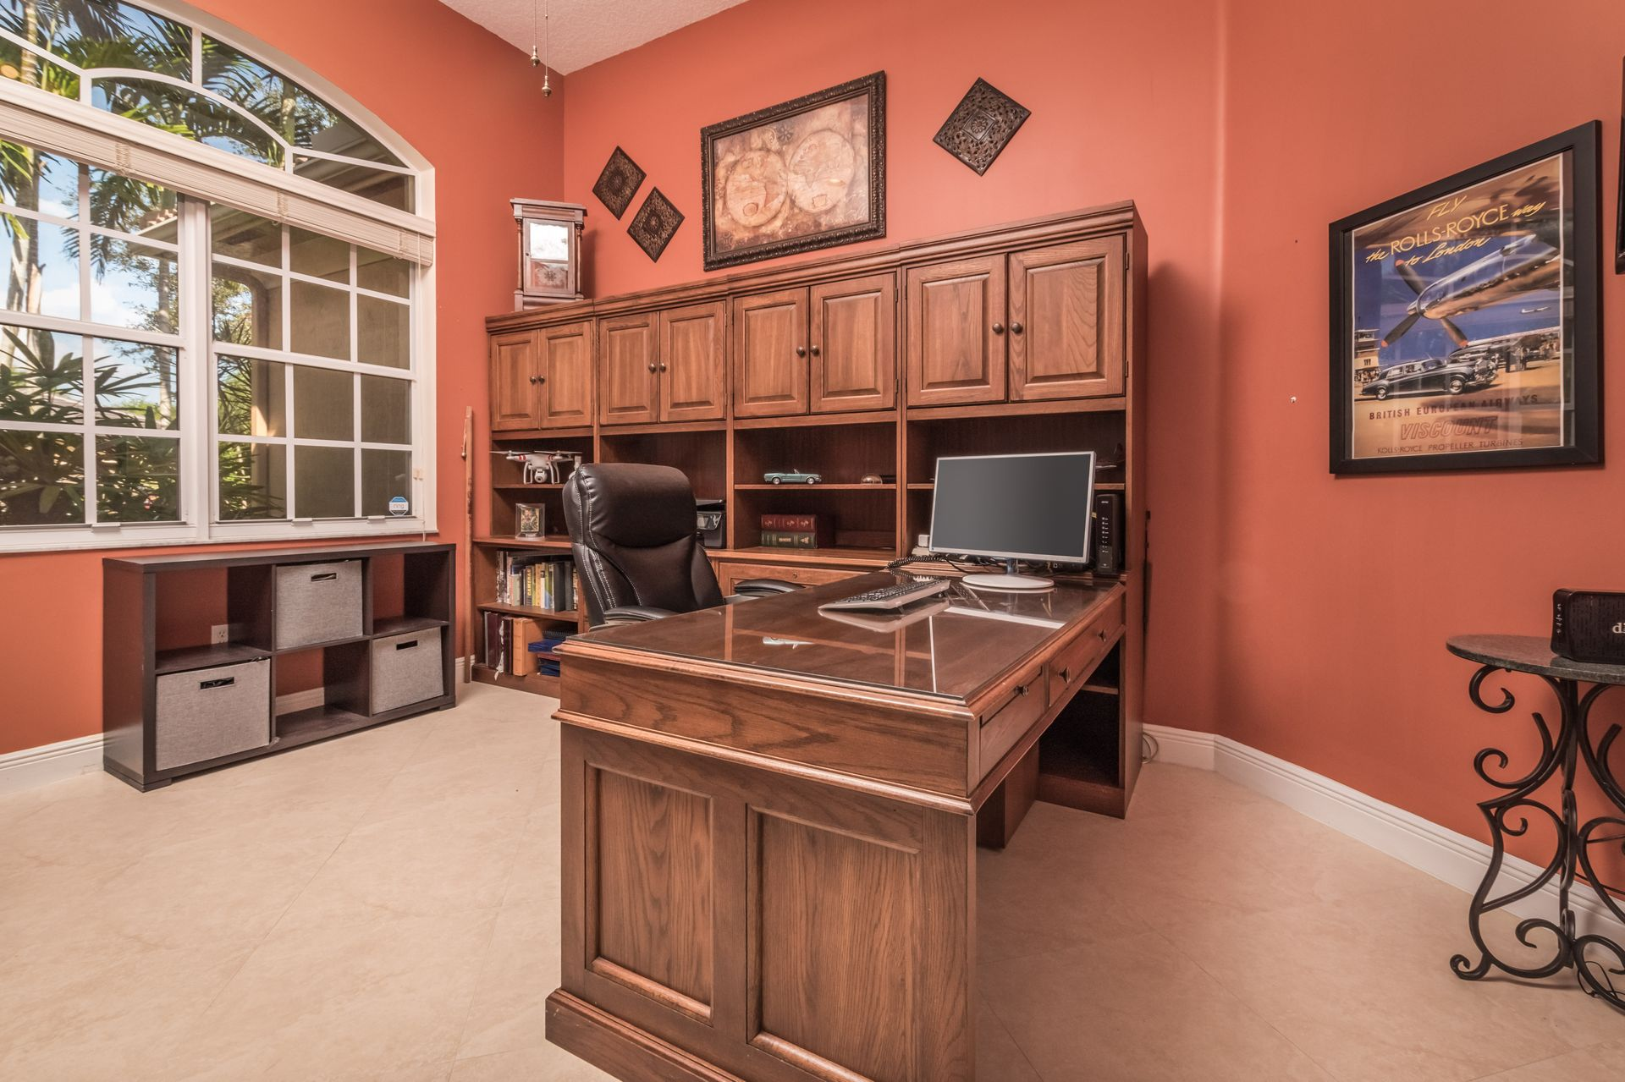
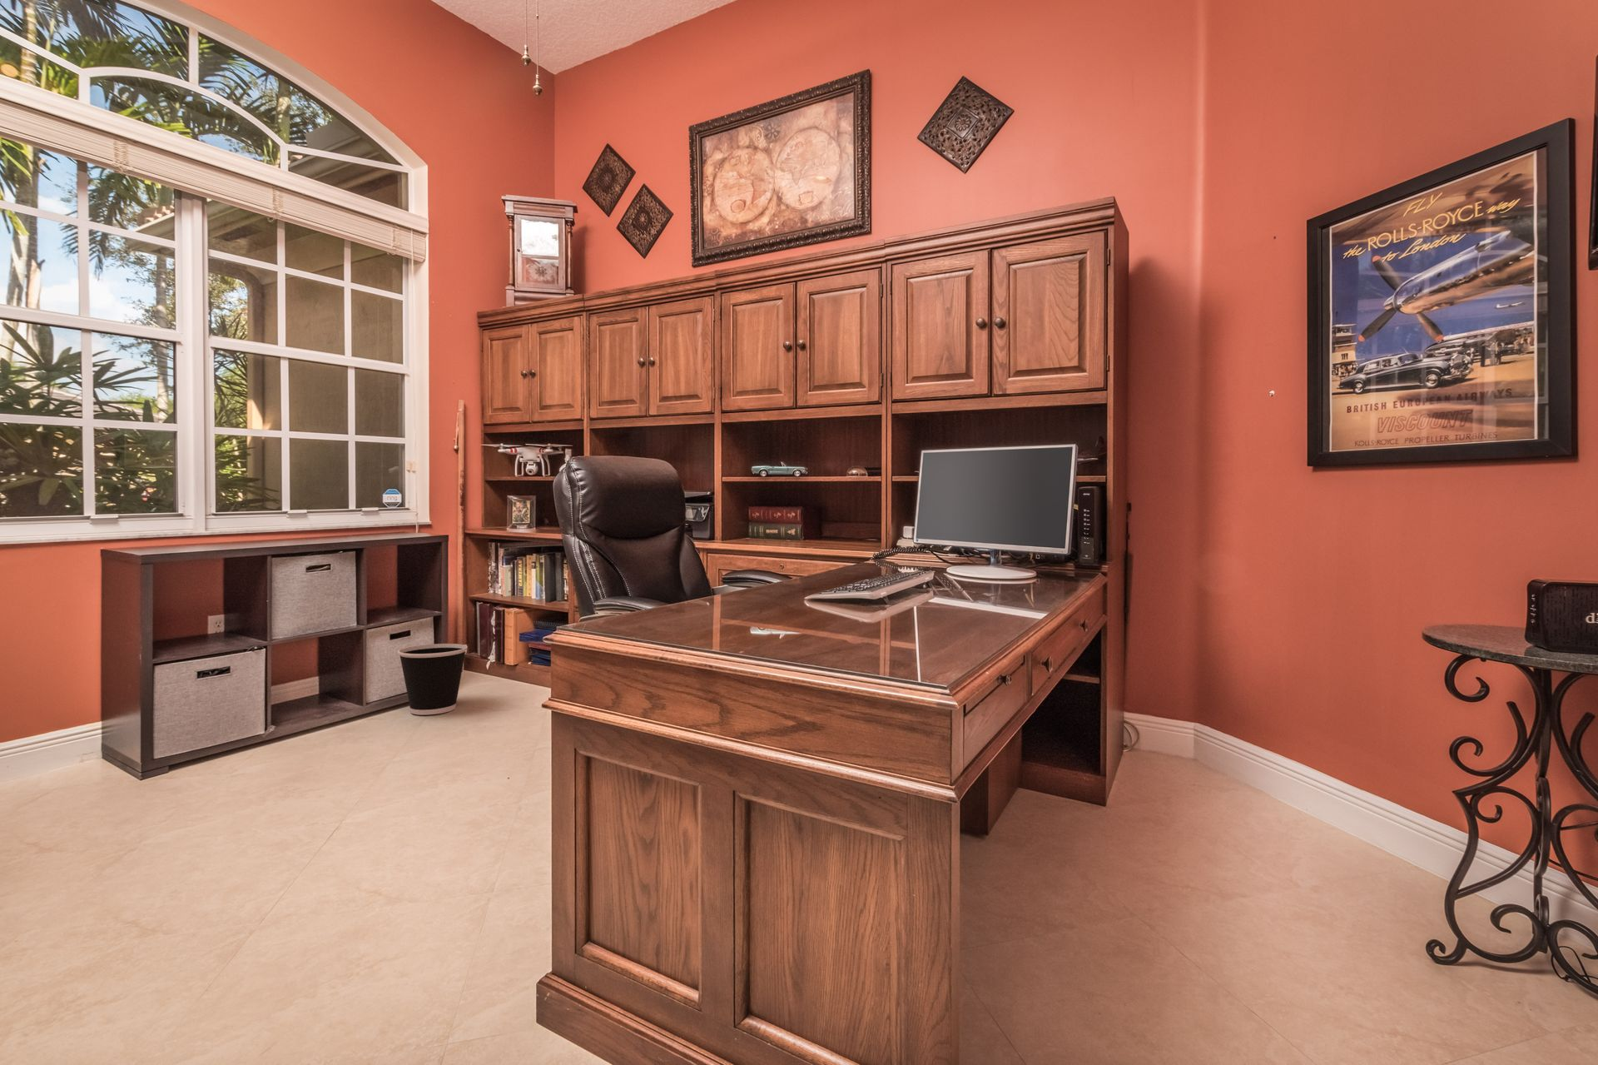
+ wastebasket [397,643,468,716]
